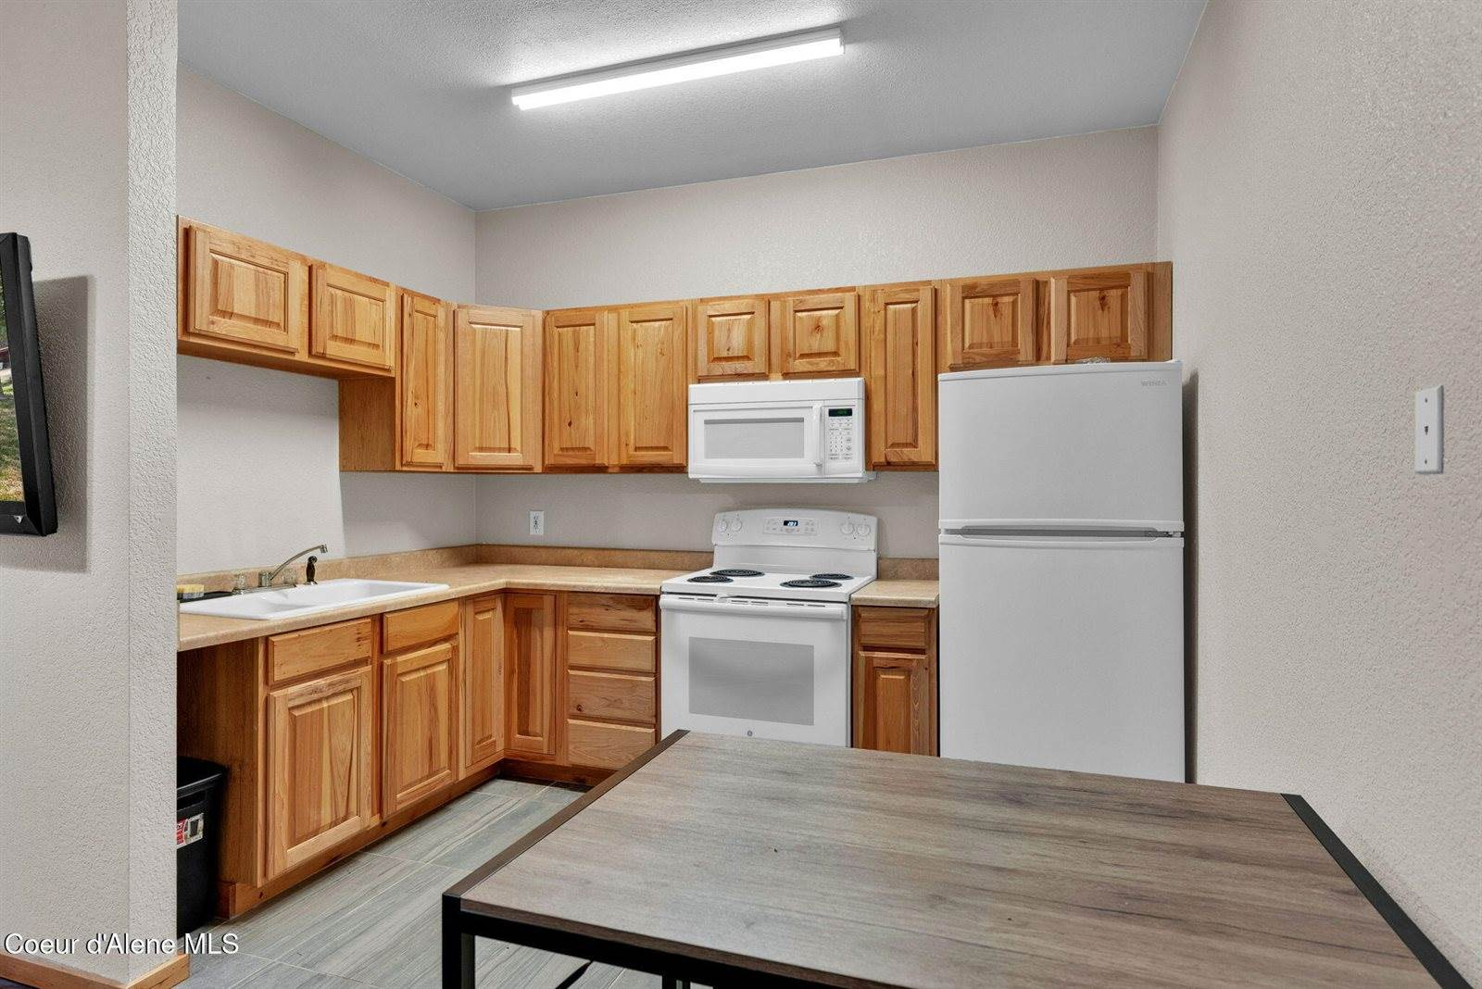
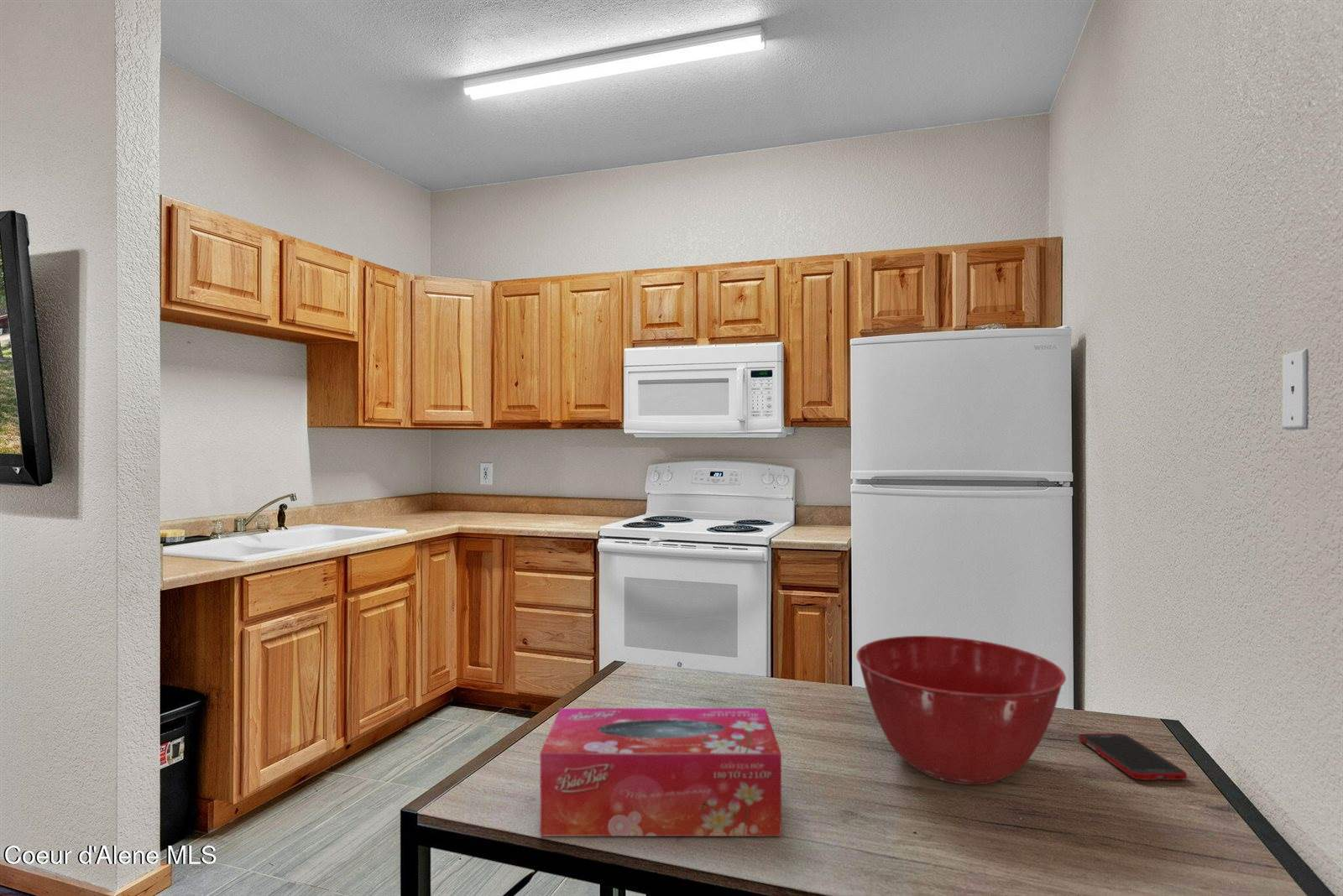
+ mixing bowl [855,635,1067,785]
+ cell phone [1078,732,1188,781]
+ tissue box [539,707,782,837]
